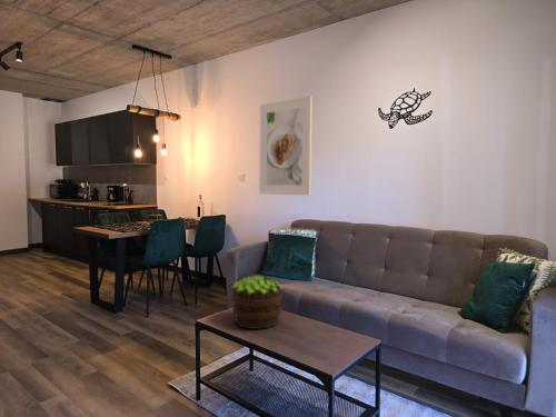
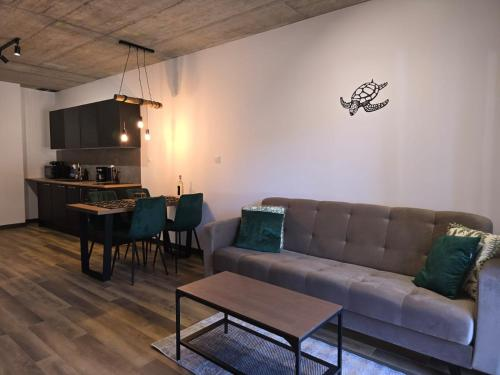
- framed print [258,96,314,196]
- potted plant [231,275,284,330]
